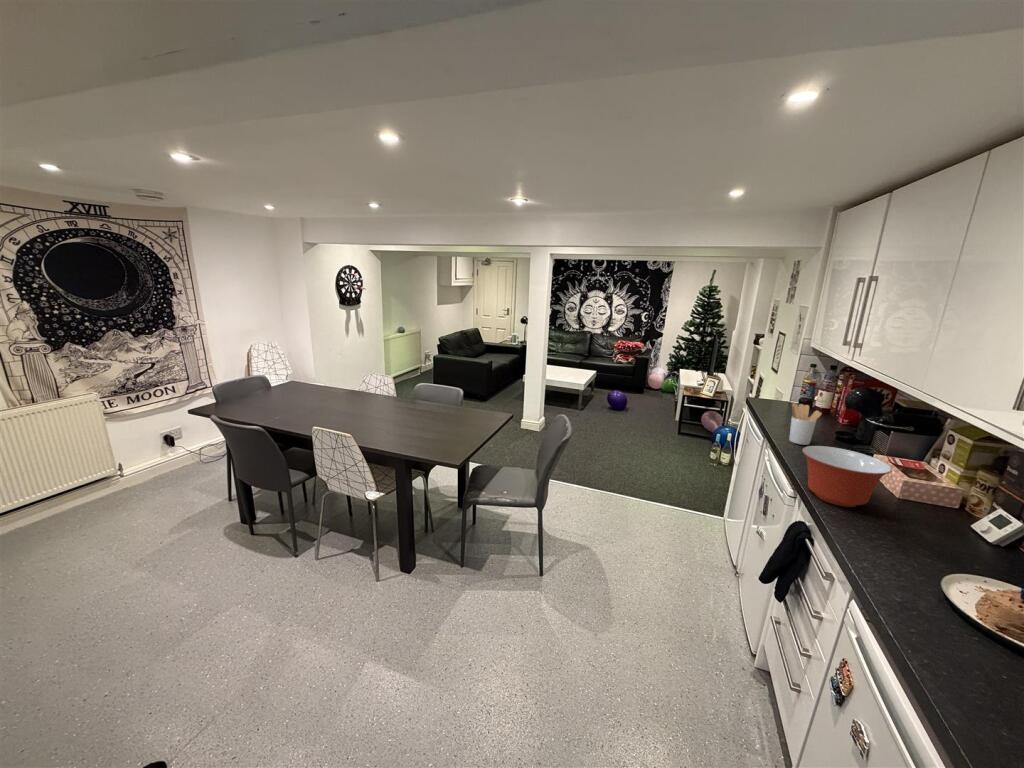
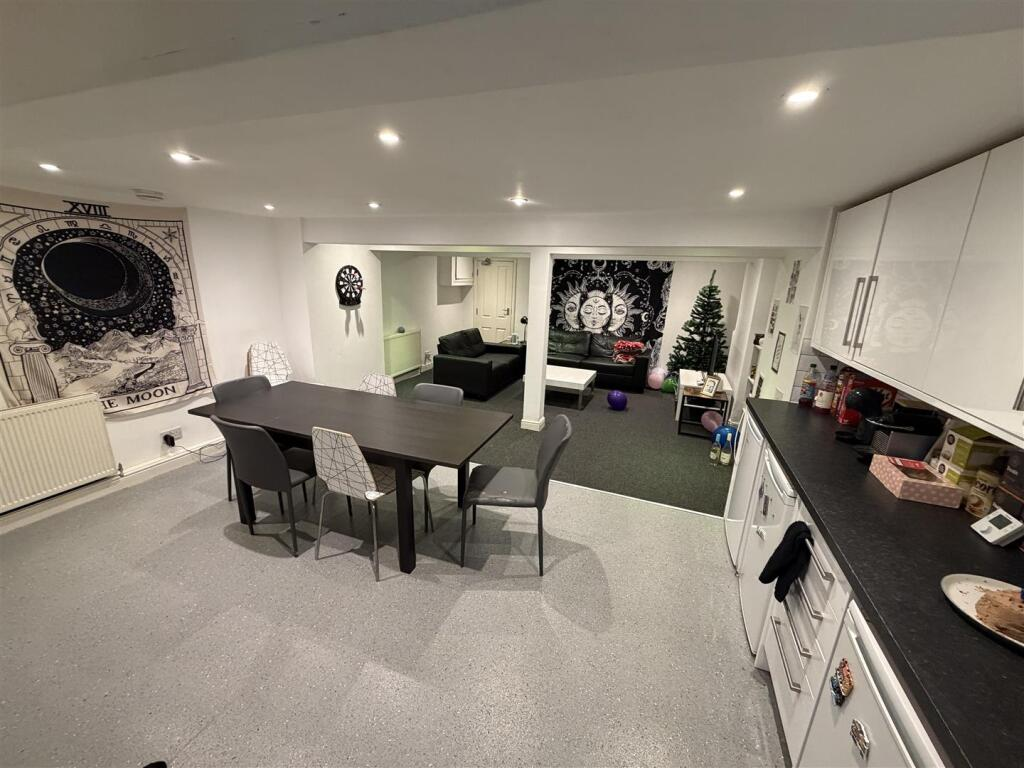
- utensil holder [788,402,823,446]
- mixing bowl [801,445,893,508]
